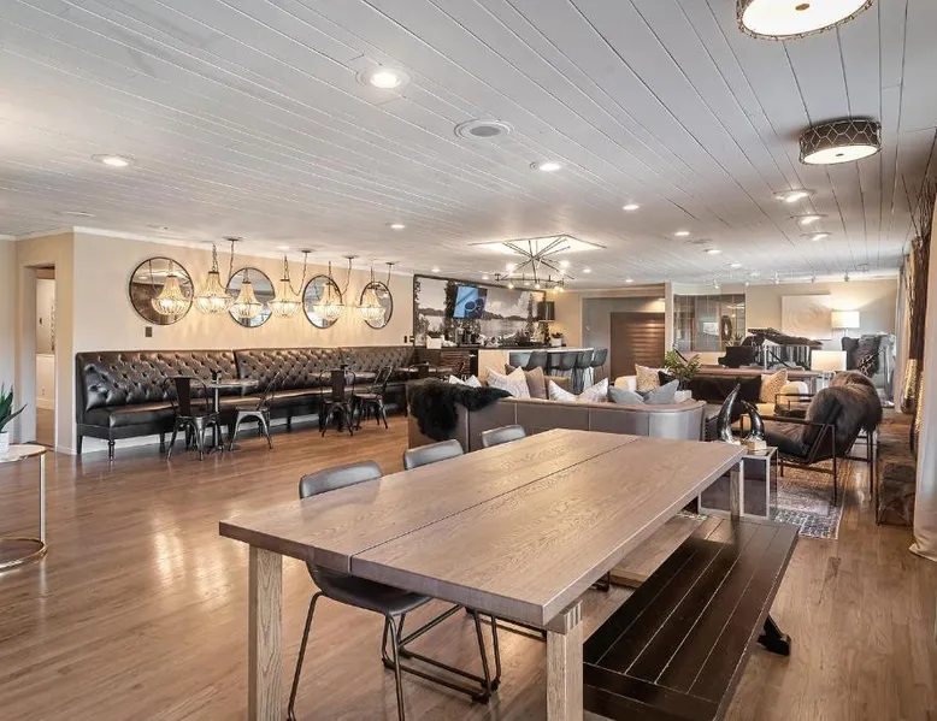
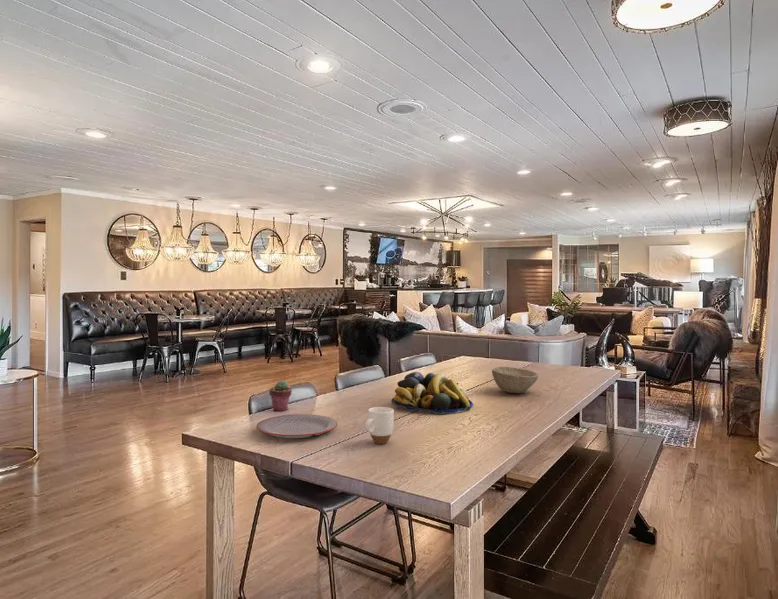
+ plate [255,413,339,439]
+ mug [364,406,395,445]
+ potted succulent [268,379,293,412]
+ fruit bowl [391,371,474,415]
+ bowl [491,366,539,394]
